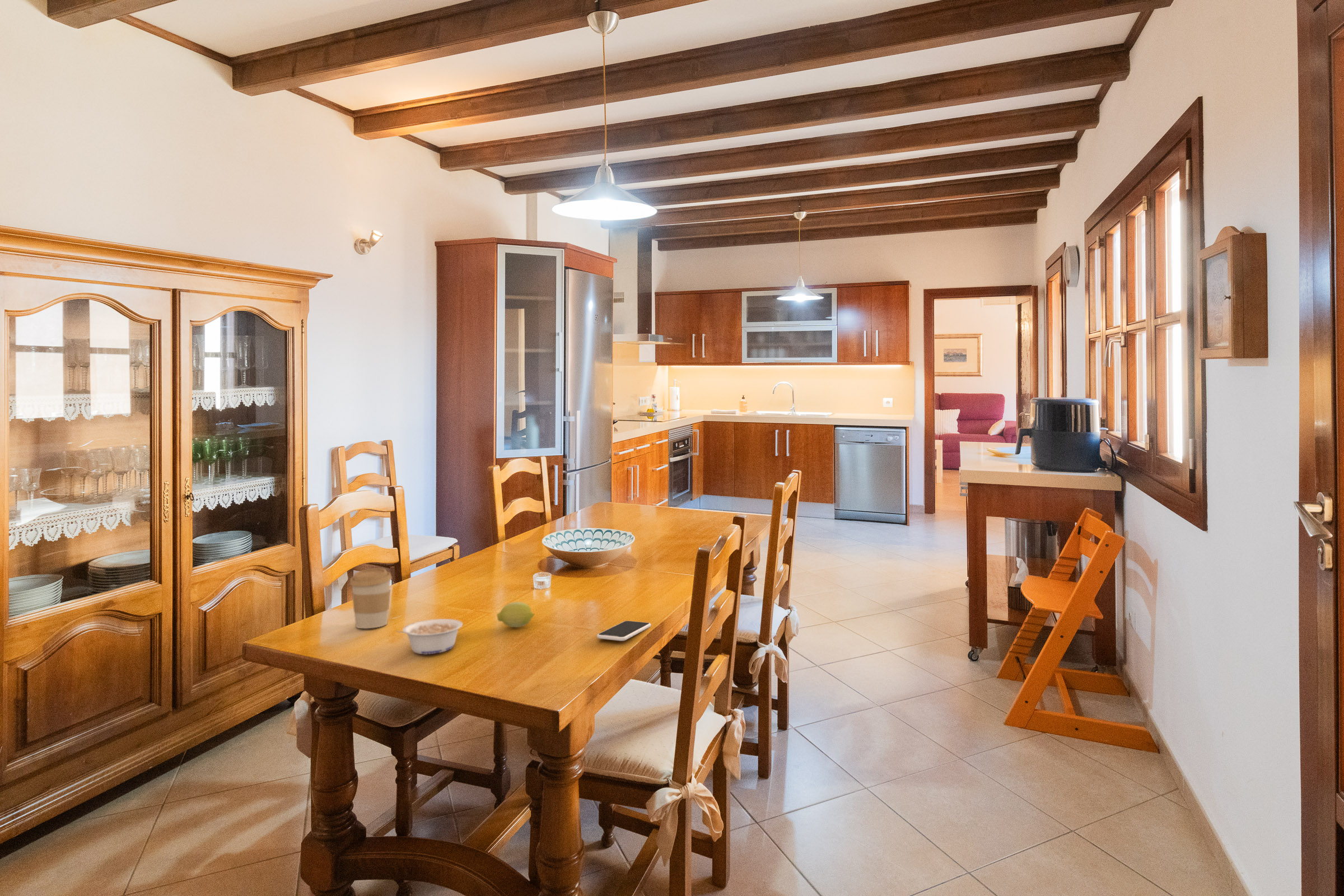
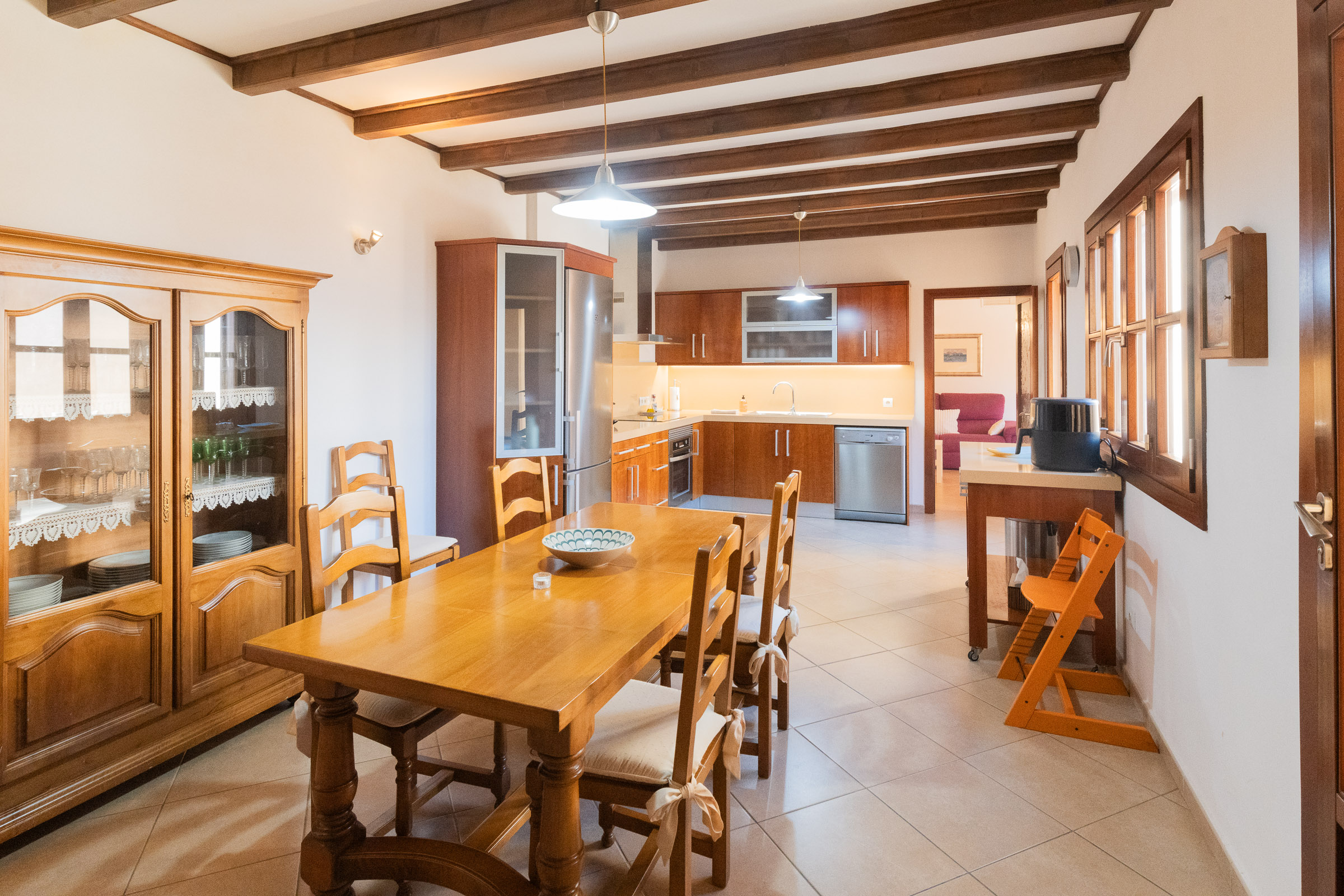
- legume [395,618,463,655]
- fruit [496,601,535,628]
- smartphone [596,620,651,642]
- coffee cup [349,568,393,629]
